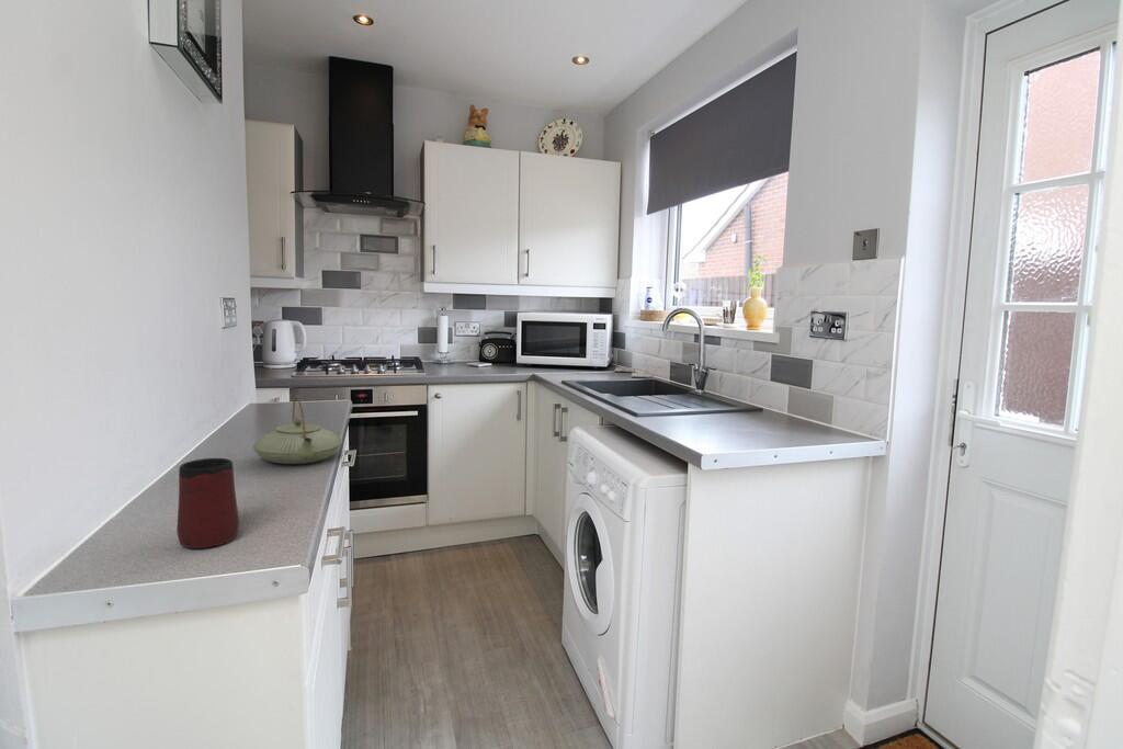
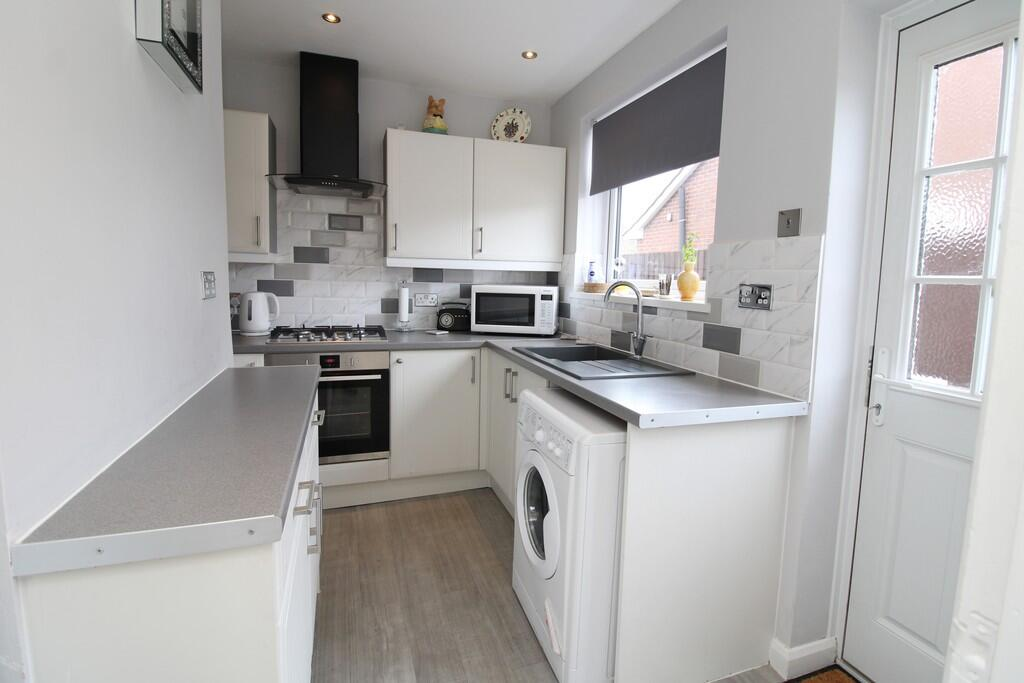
- teapot [252,394,343,465]
- mug [175,457,240,549]
